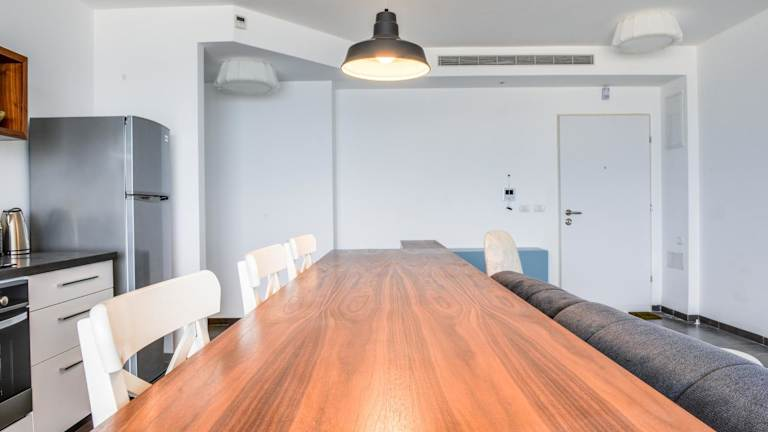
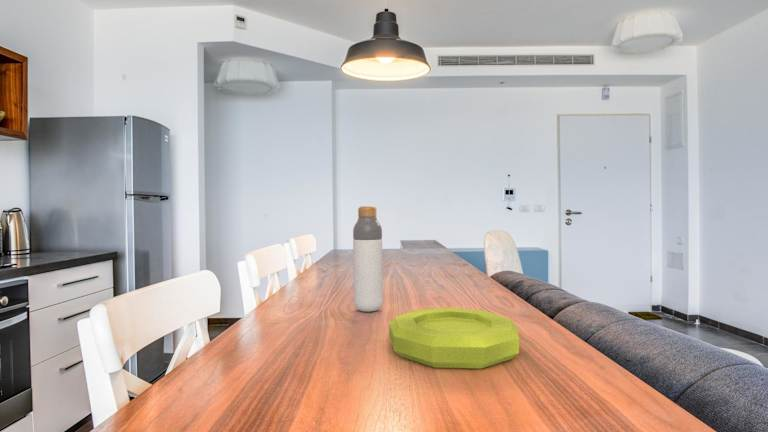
+ bottle [352,205,384,313]
+ bowl [388,307,520,370]
